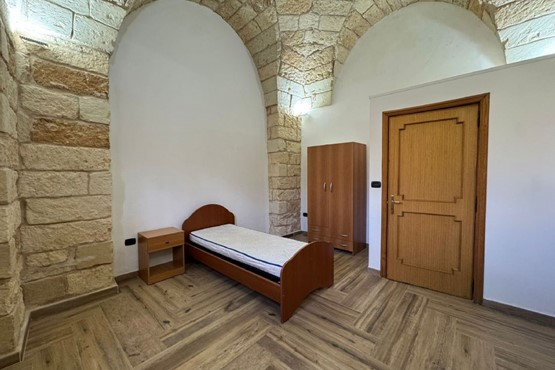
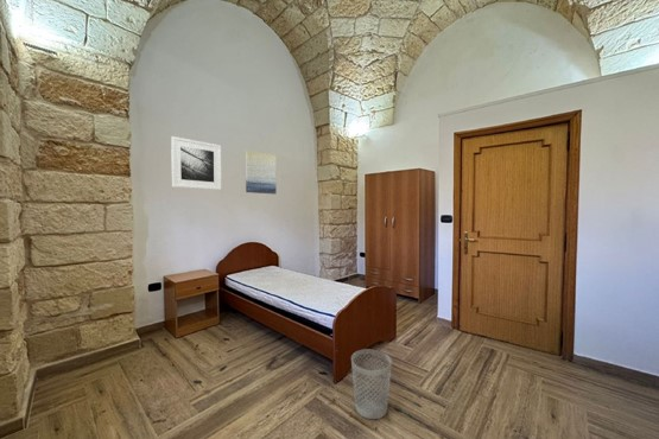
+ wall art [245,149,278,195]
+ wastebasket [350,348,393,420]
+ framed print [170,135,222,191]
